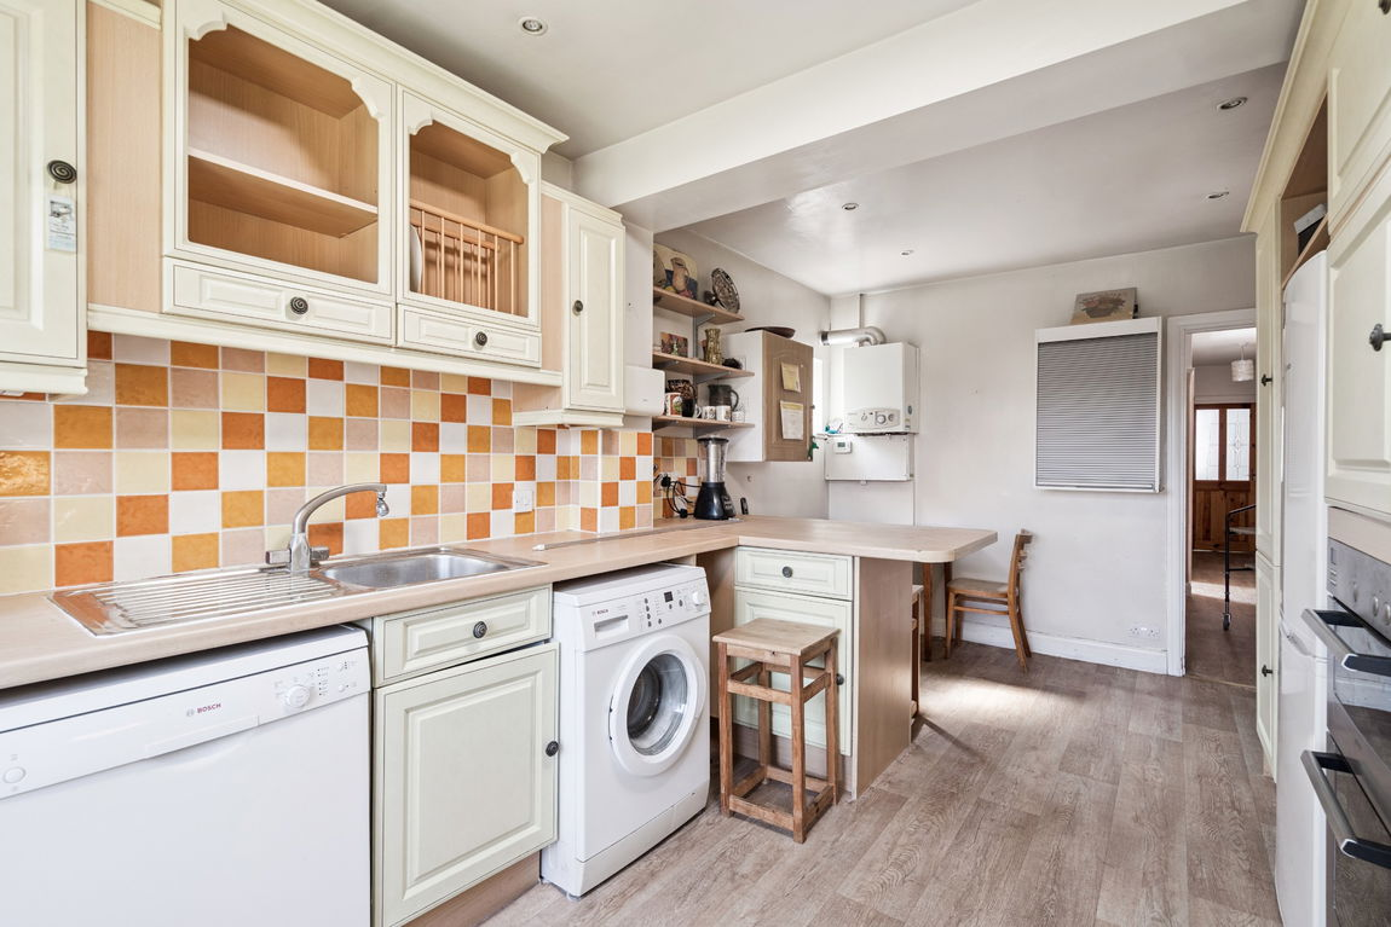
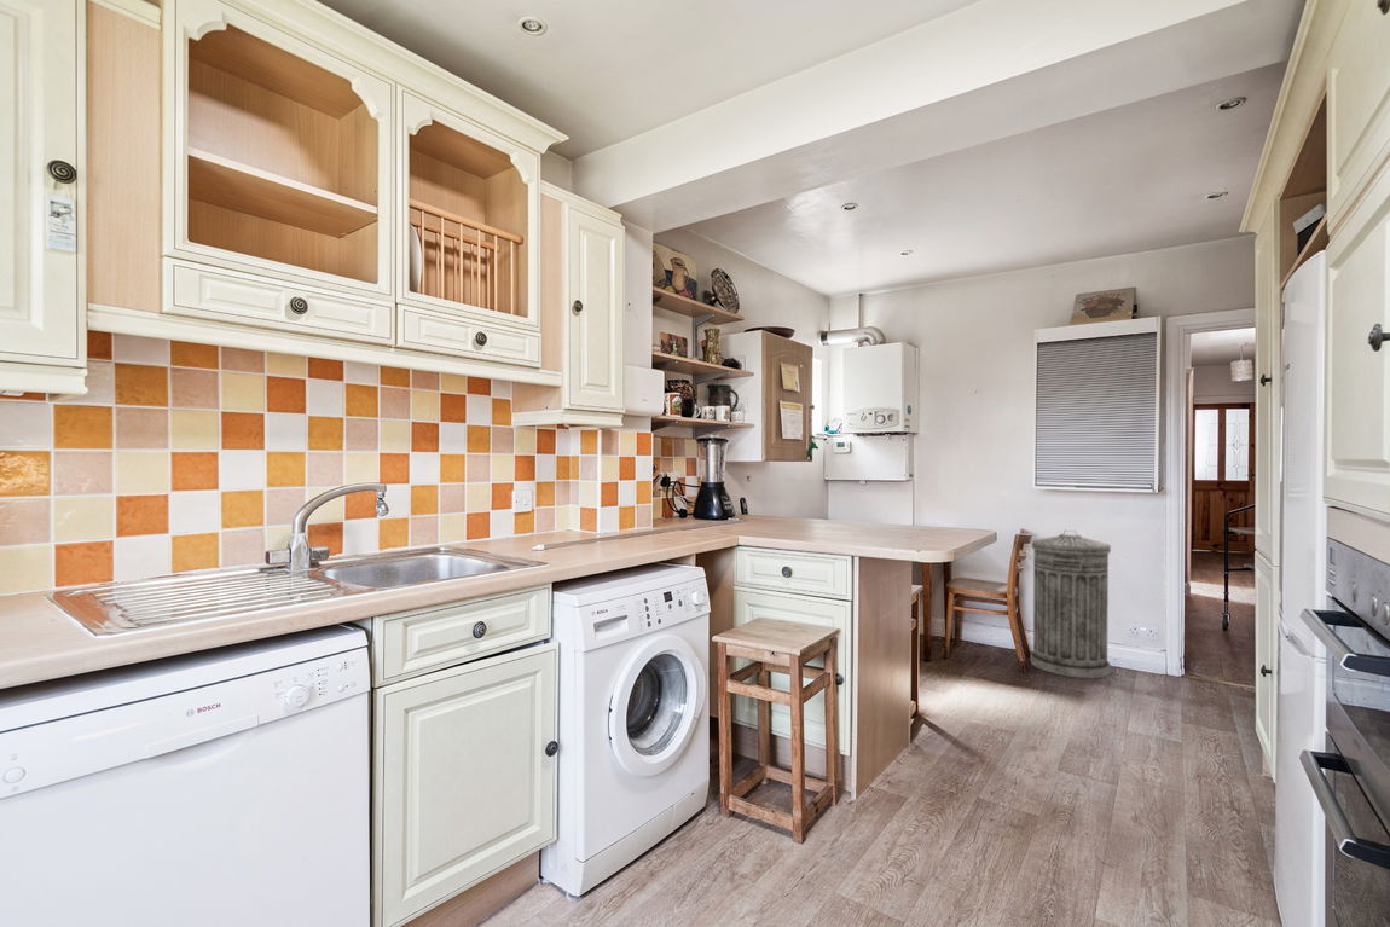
+ trash can [1030,529,1112,679]
